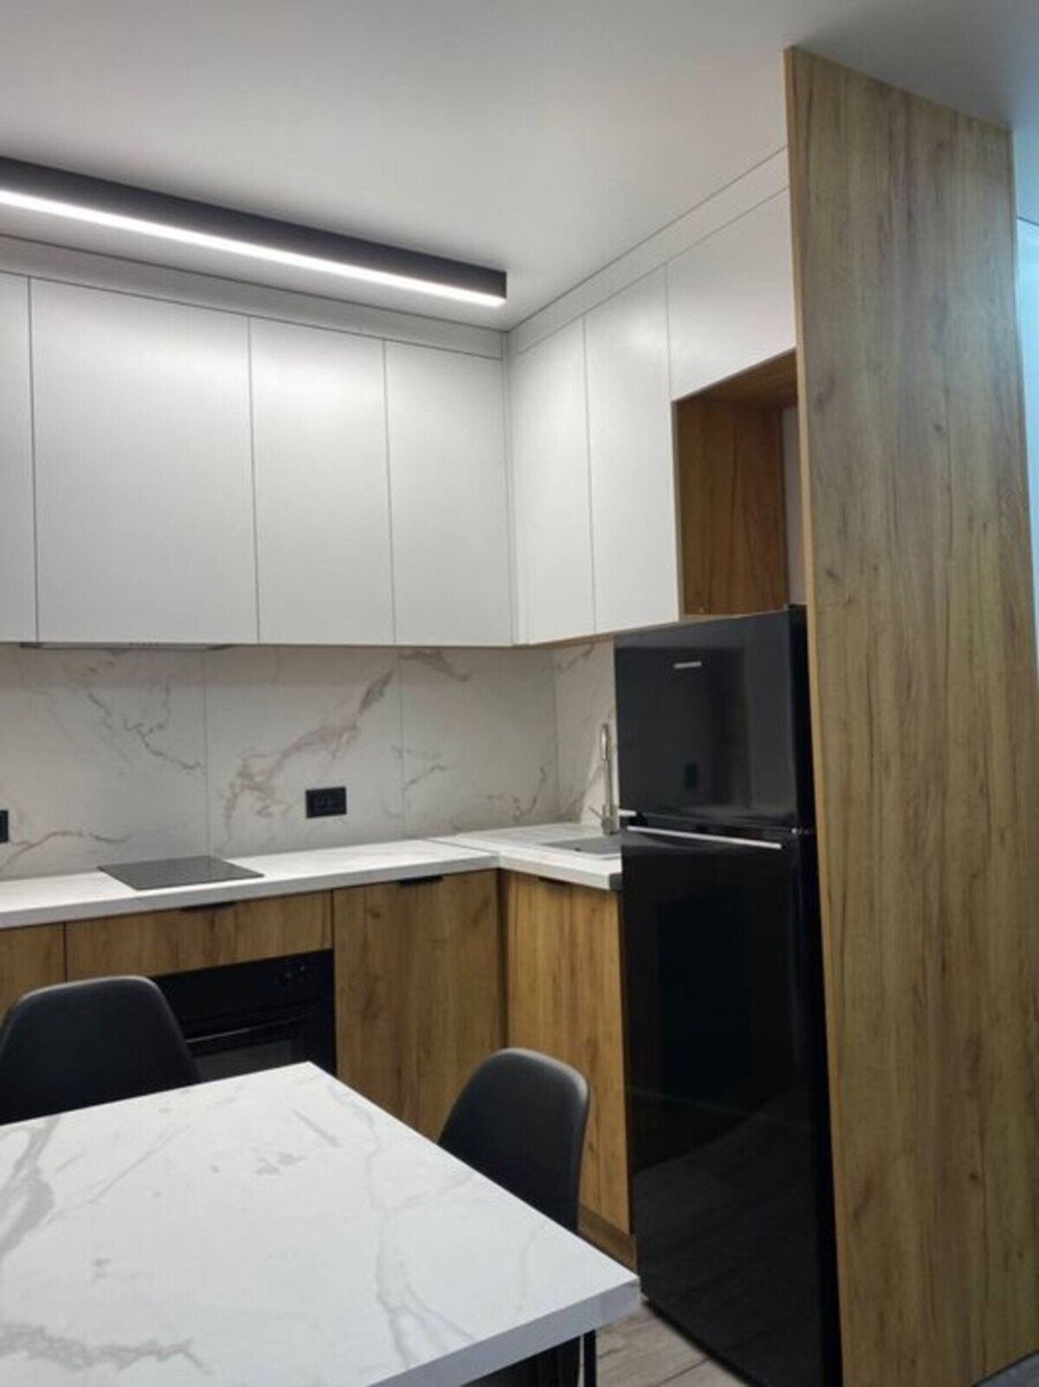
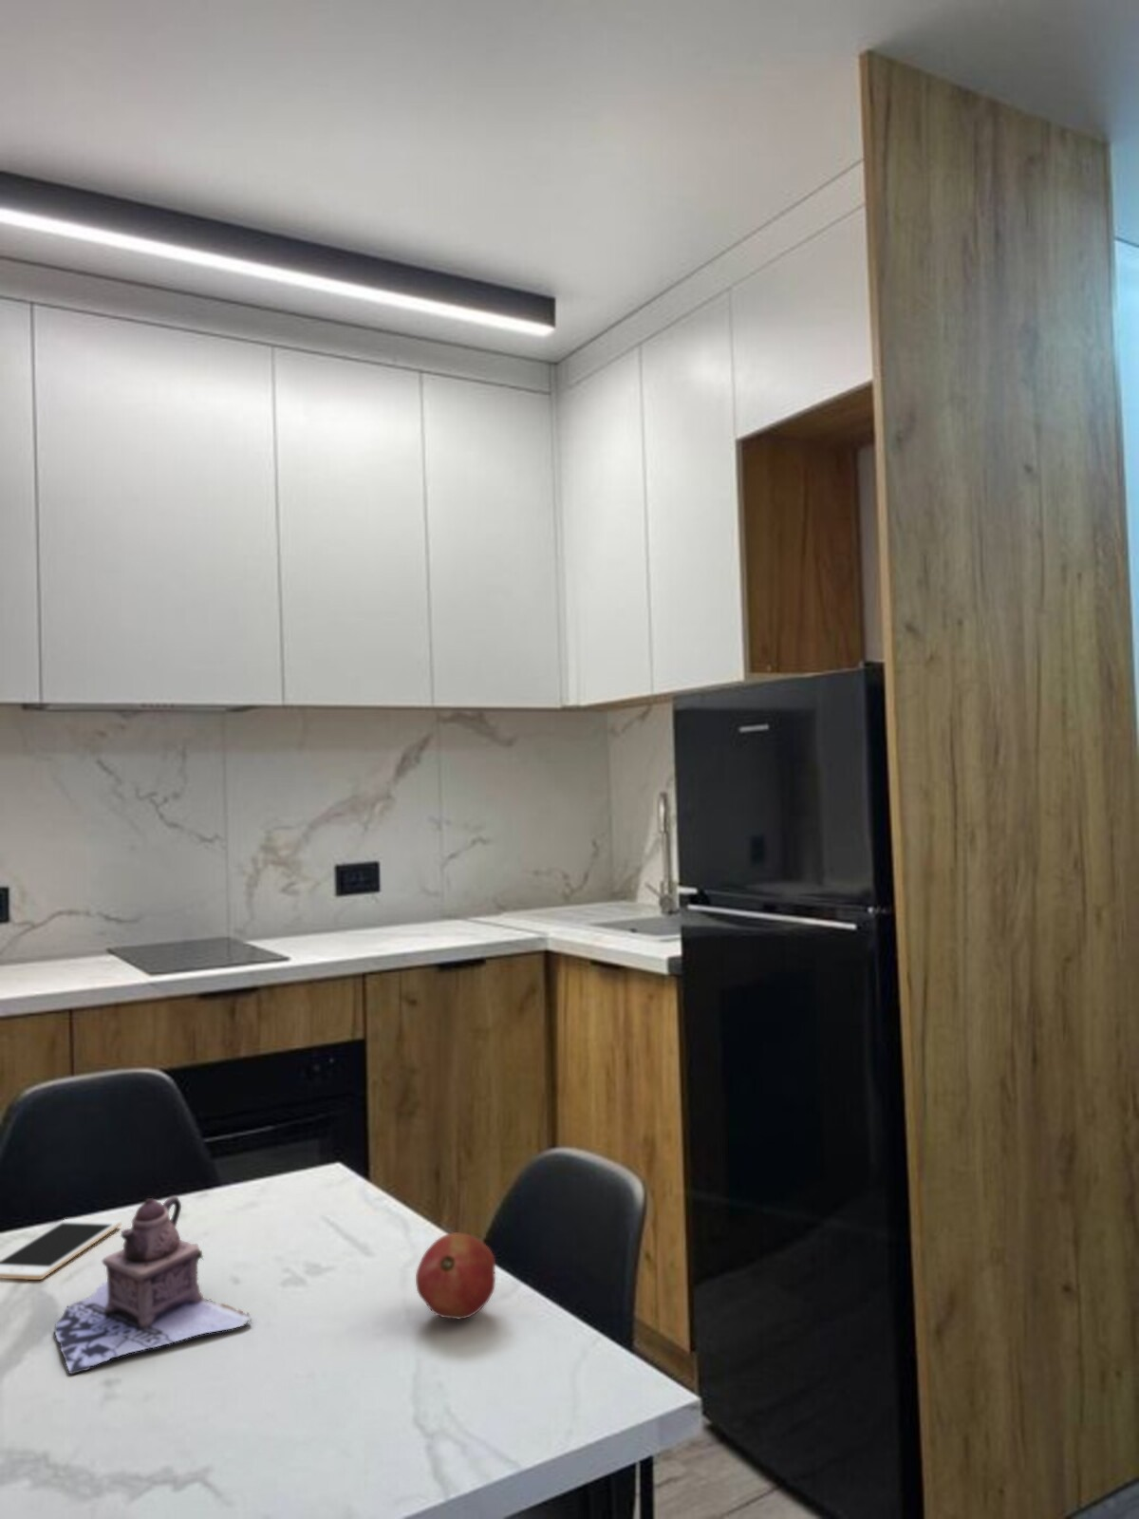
+ cell phone [0,1218,122,1281]
+ fruit [415,1231,497,1320]
+ teapot [54,1195,252,1375]
